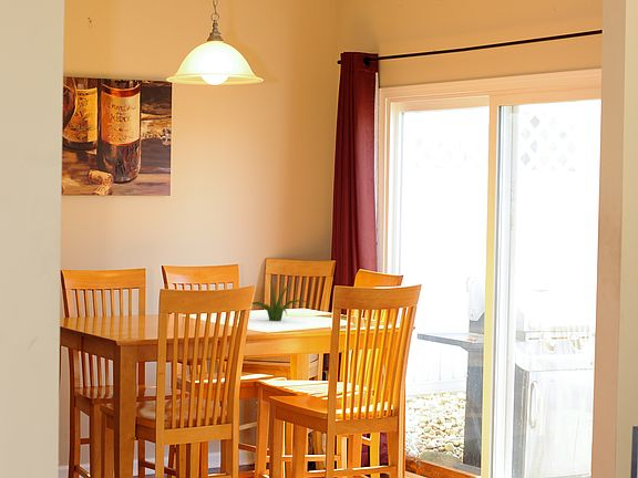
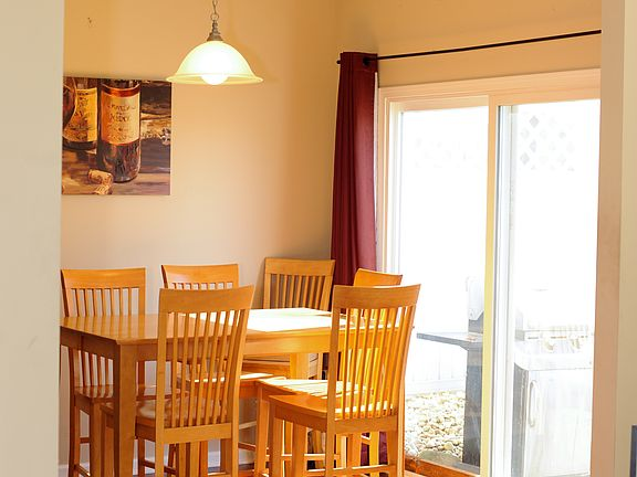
- plant [251,277,312,322]
